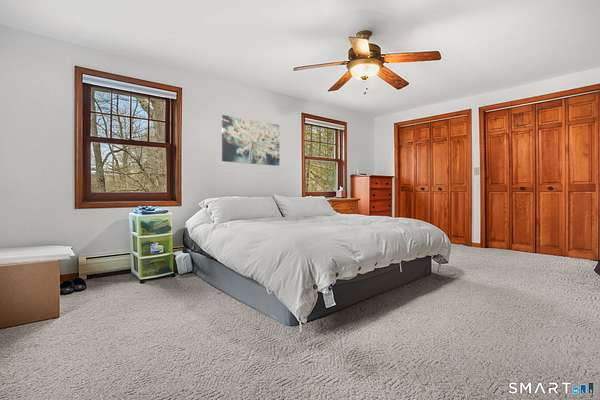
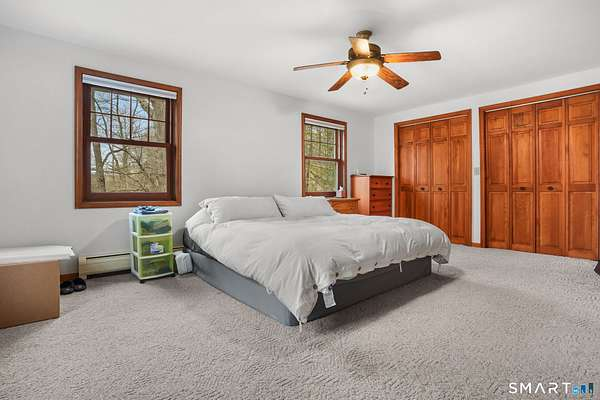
- wall art [221,114,281,167]
